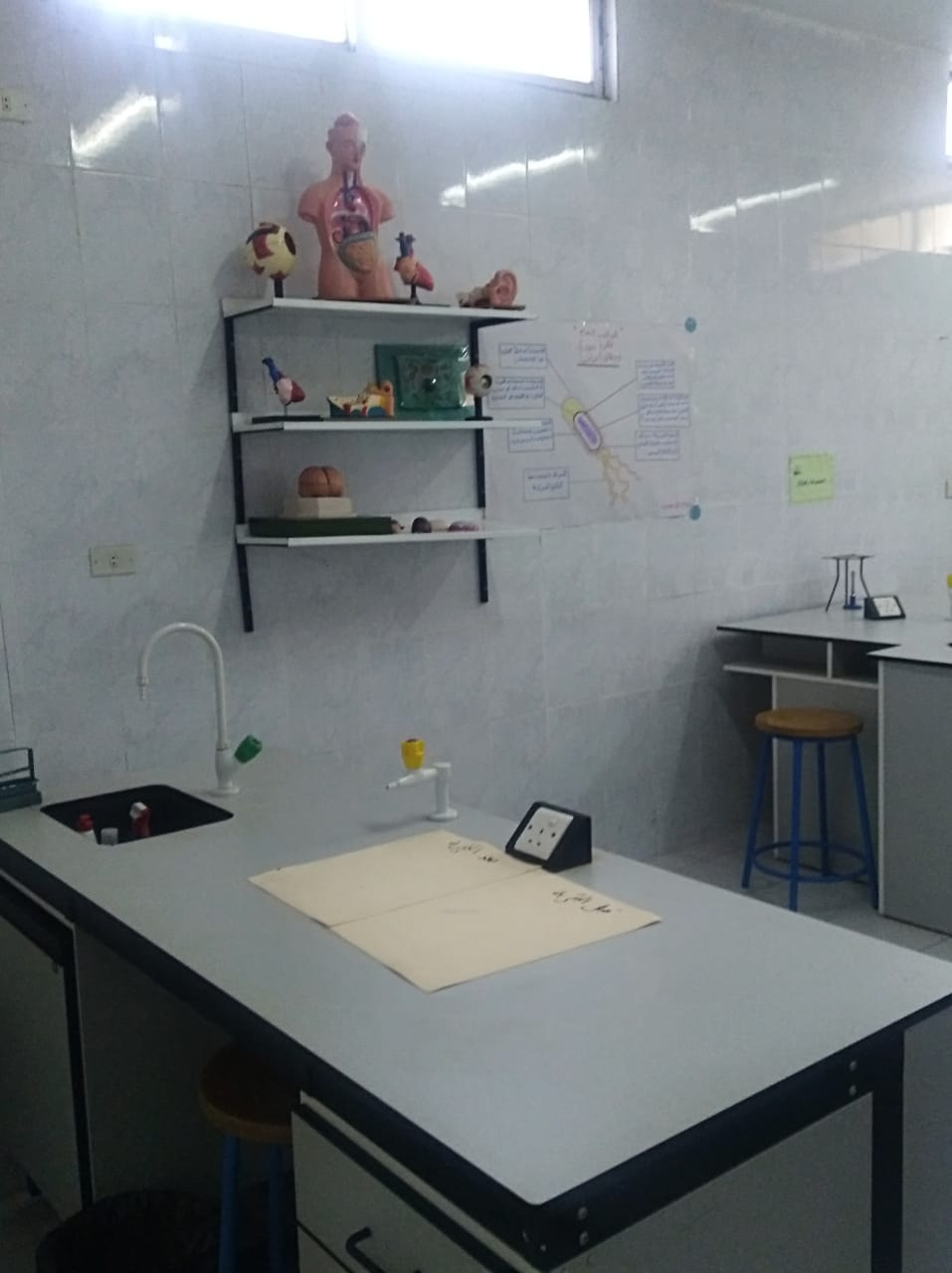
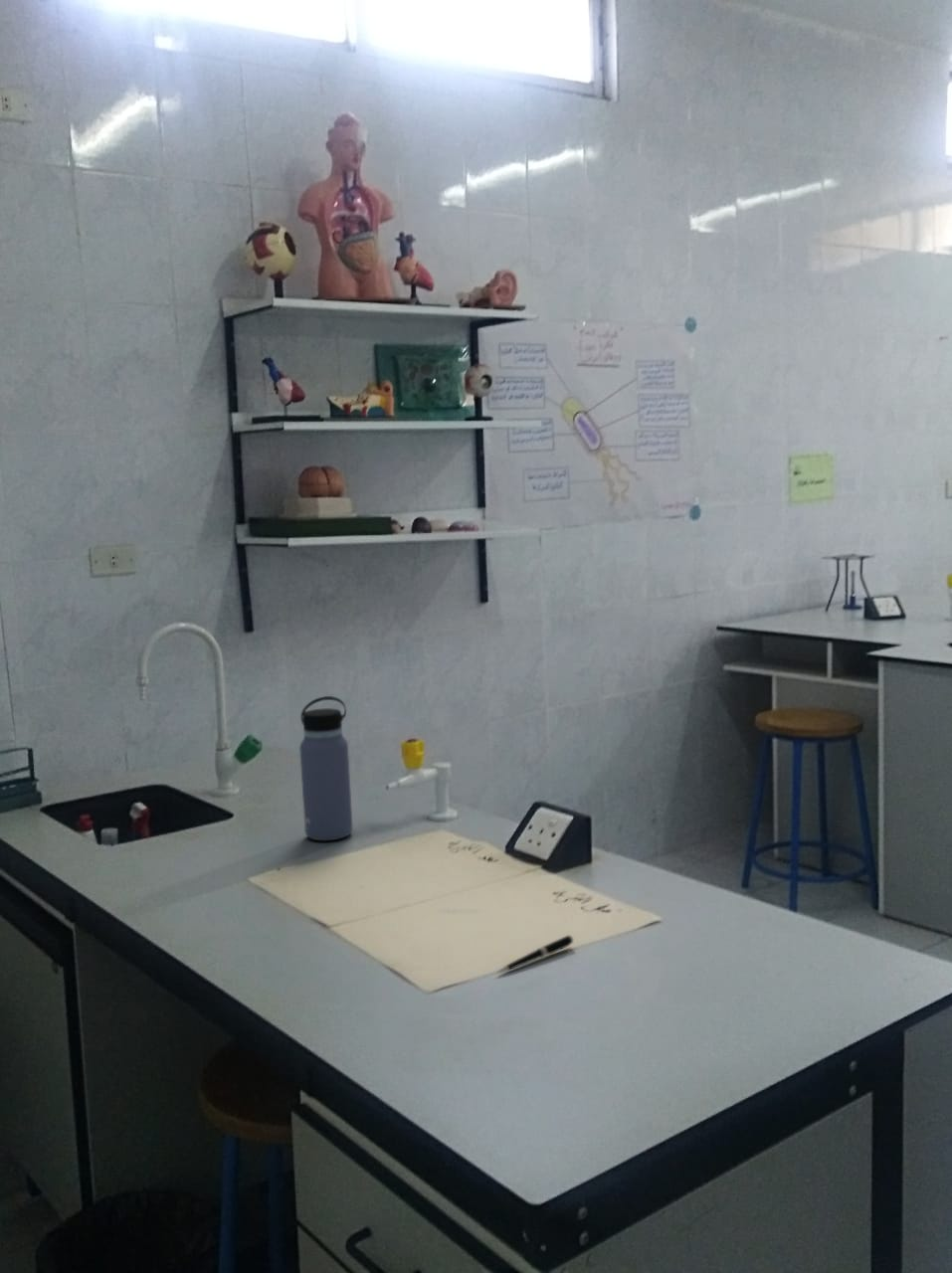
+ pen [495,934,574,974]
+ water bottle [298,695,353,841]
